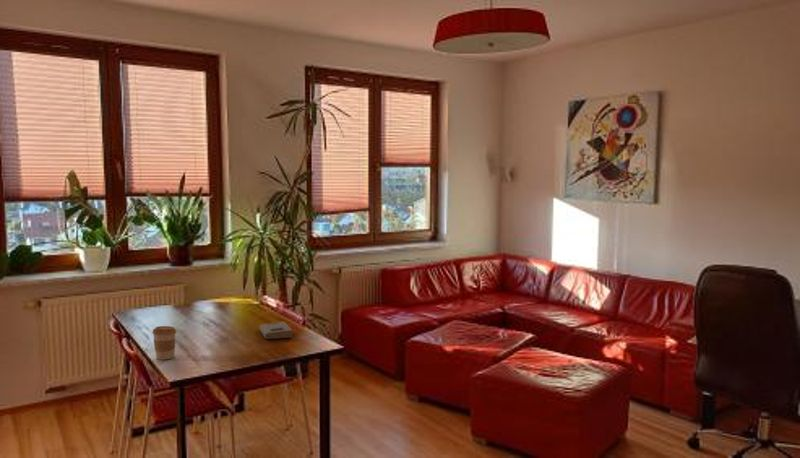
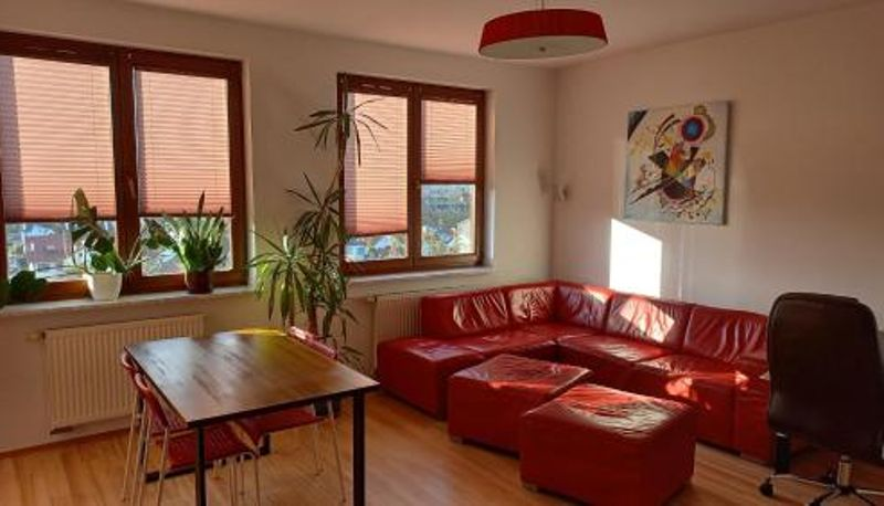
- coffee cup [151,325,178,361]
- book [258,321,293,340]
